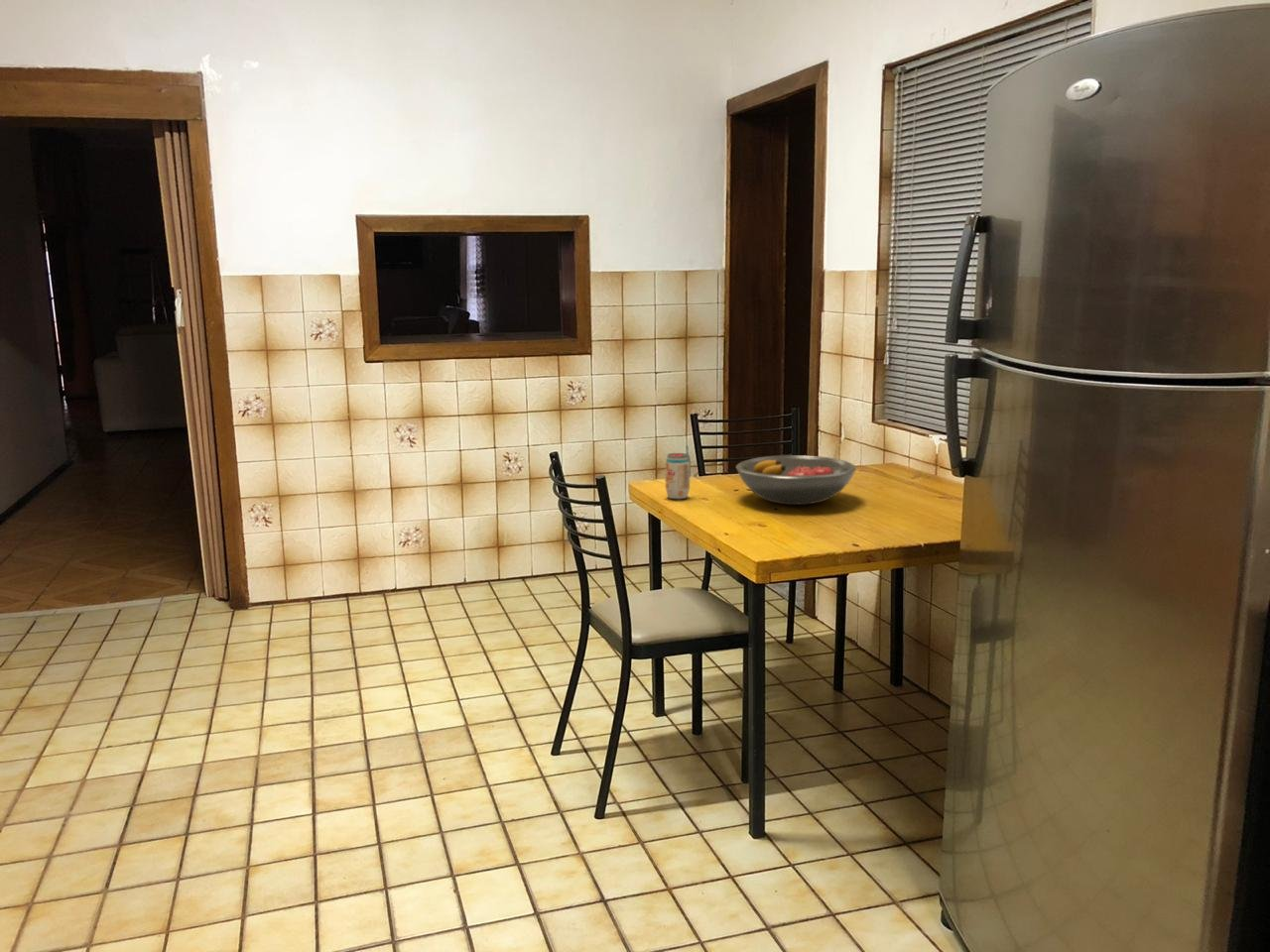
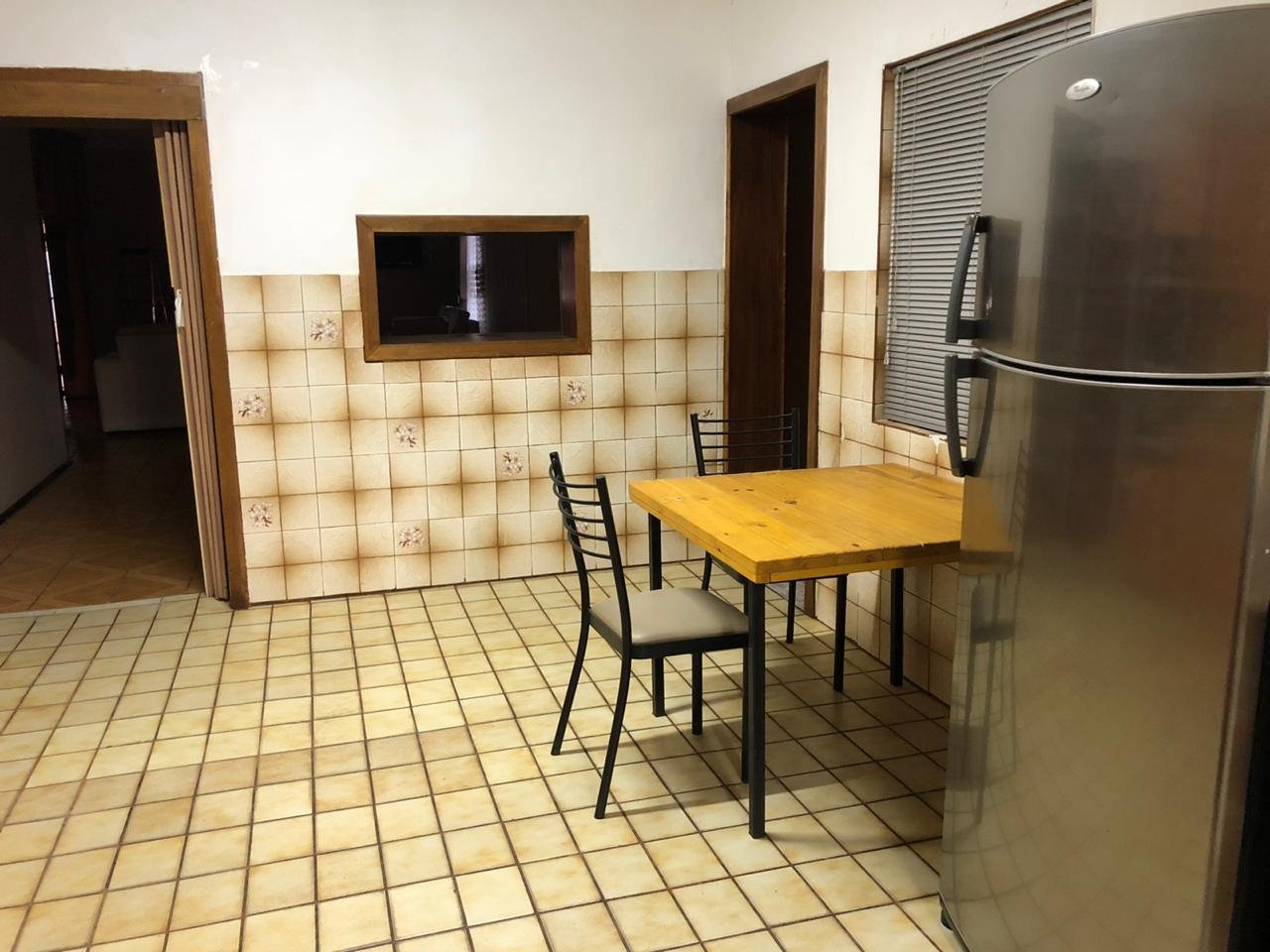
- fruit bowl [735,454,857,506]
- beverage can [665,444,692,500]
